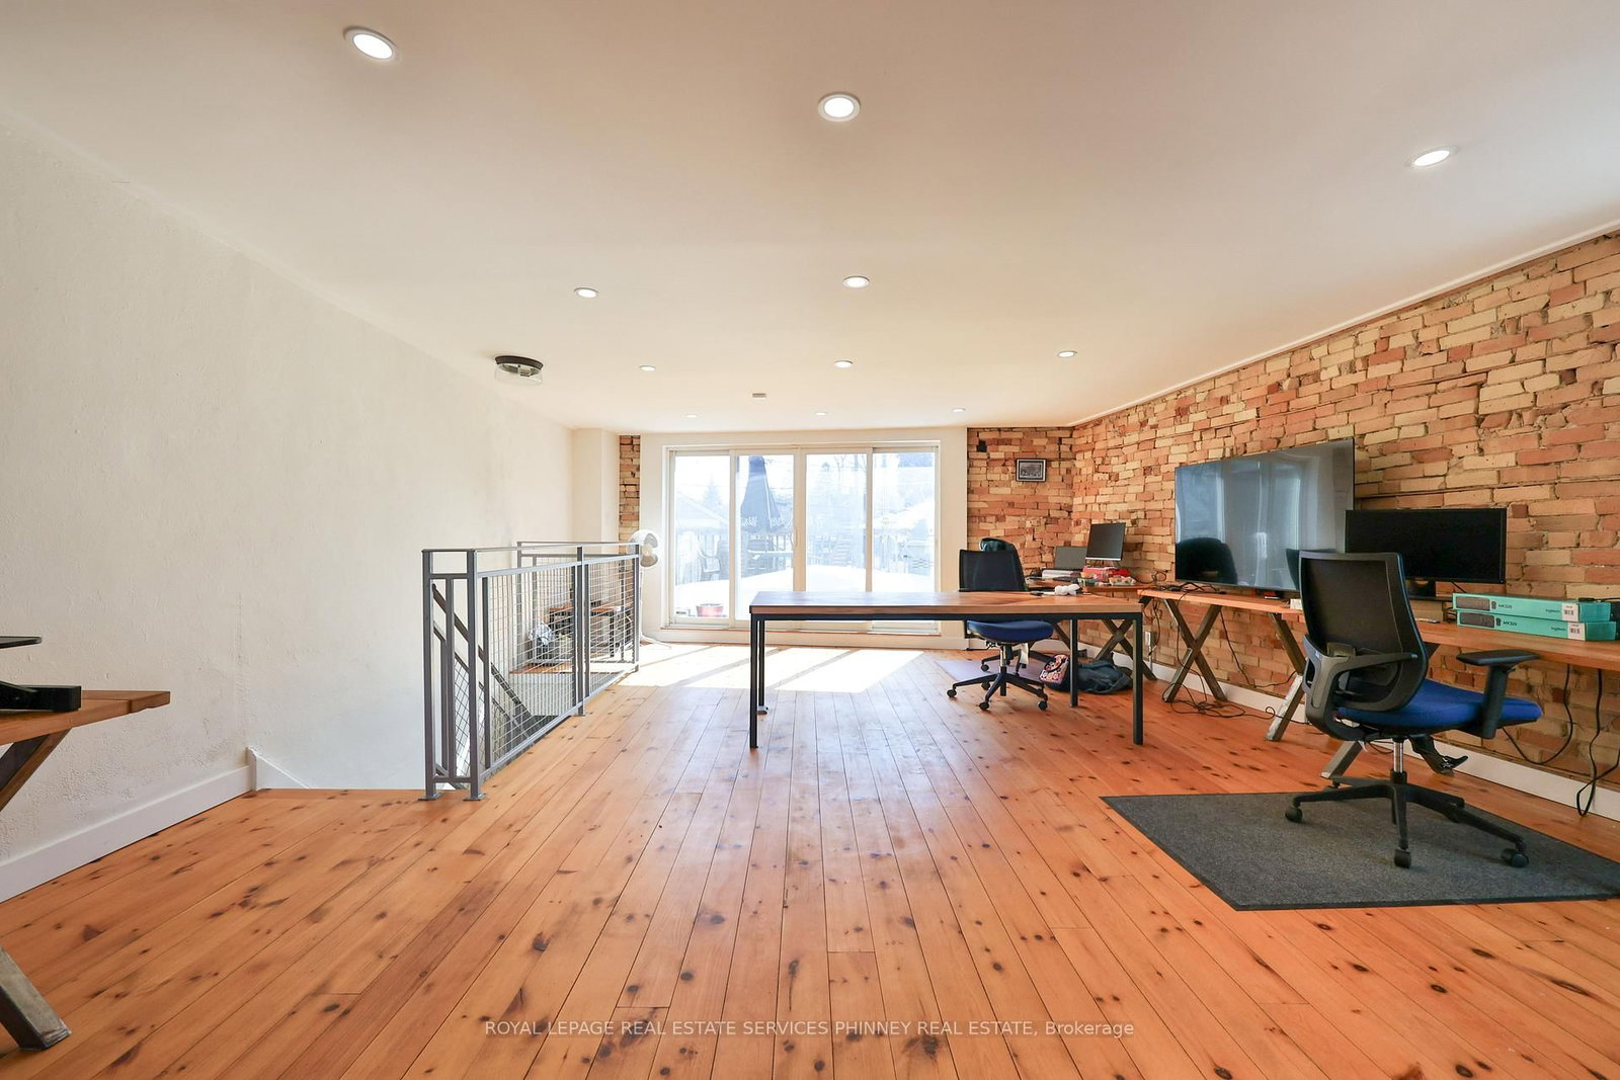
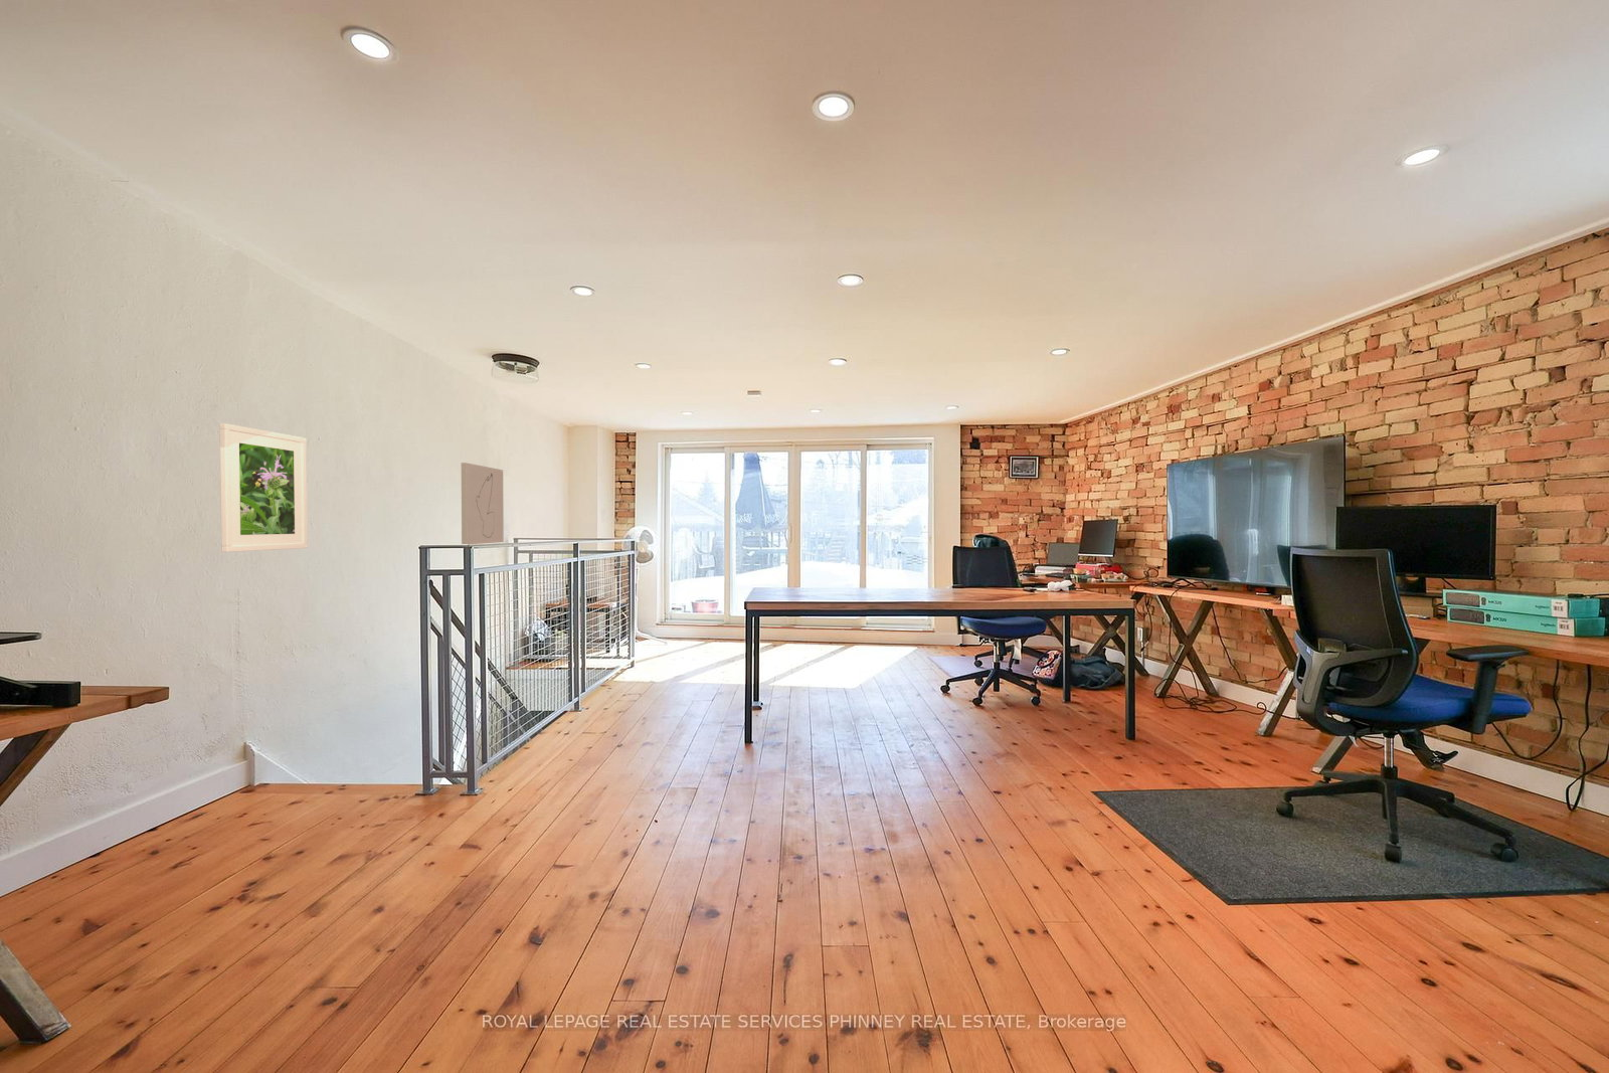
+ wall art [461,461,505,545]
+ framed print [219,423,309,553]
